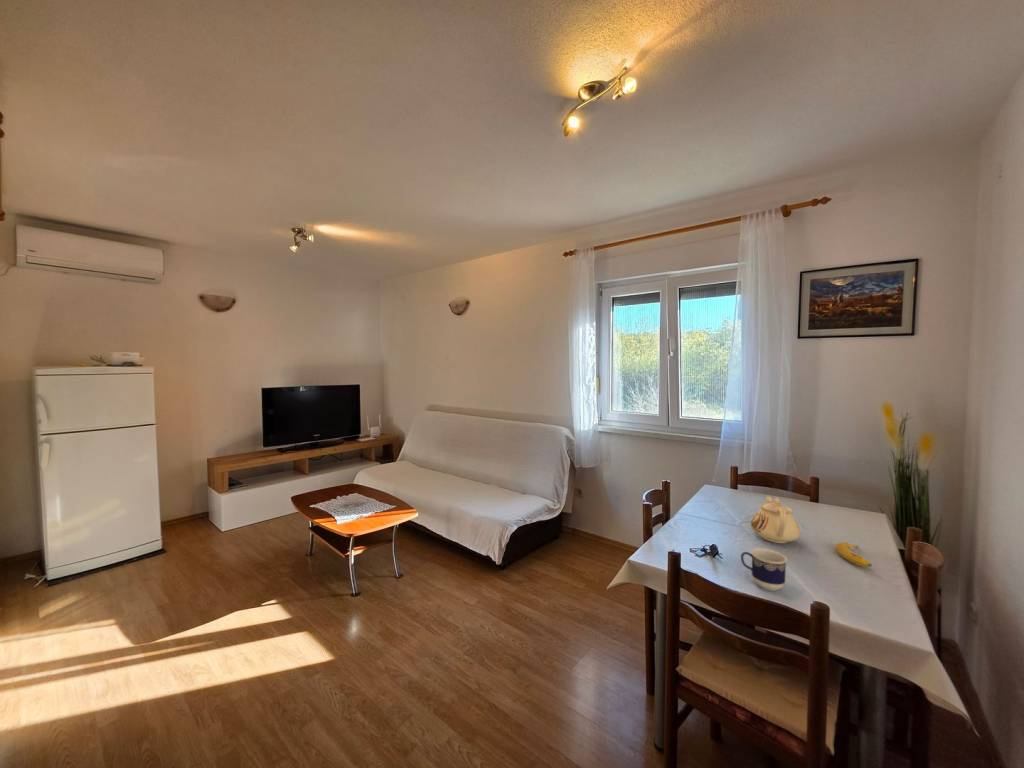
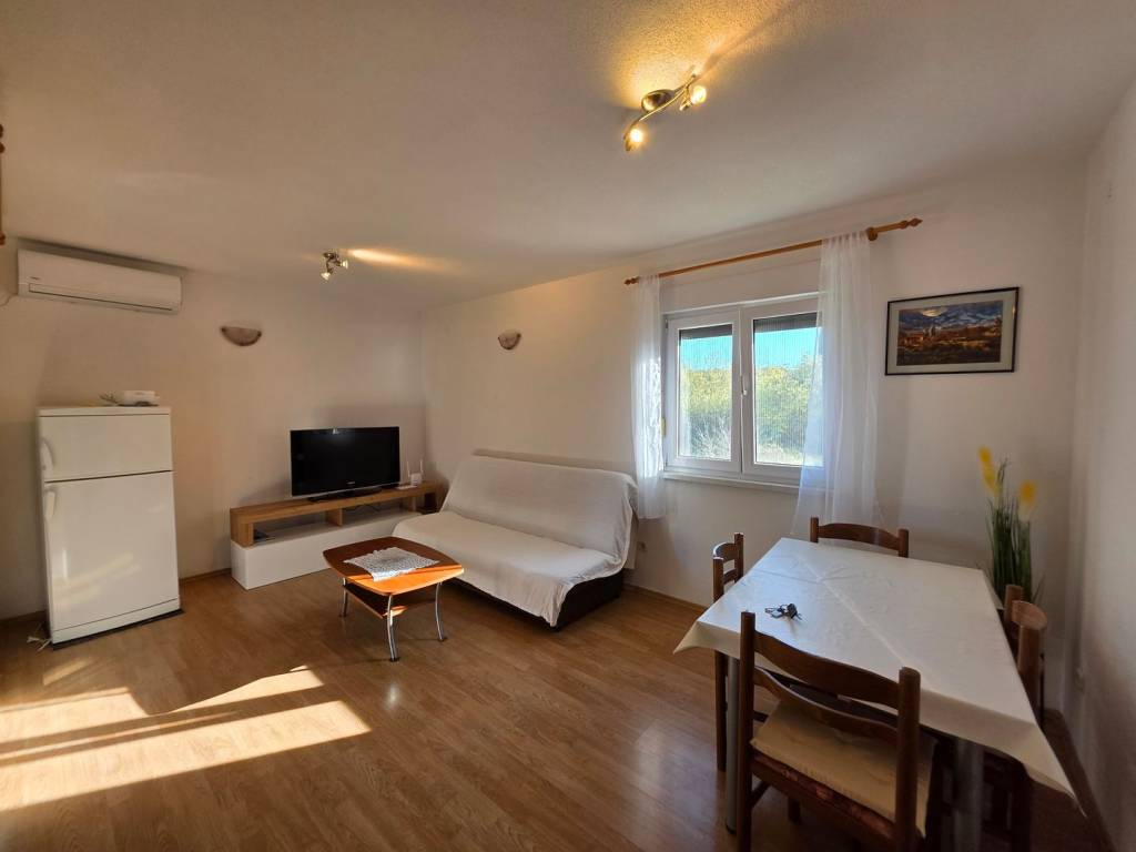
- fruit [834,541,873,568]
- teapot [750,495,801,544]
- cup [740,547,788,591]
